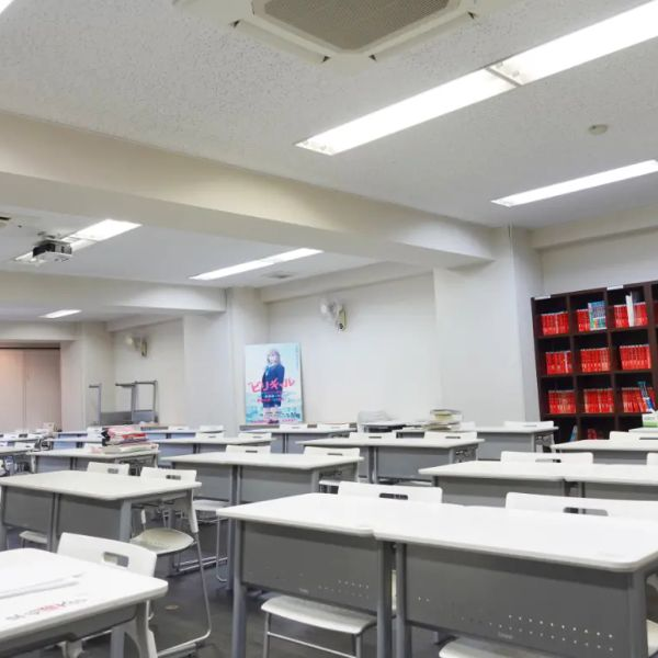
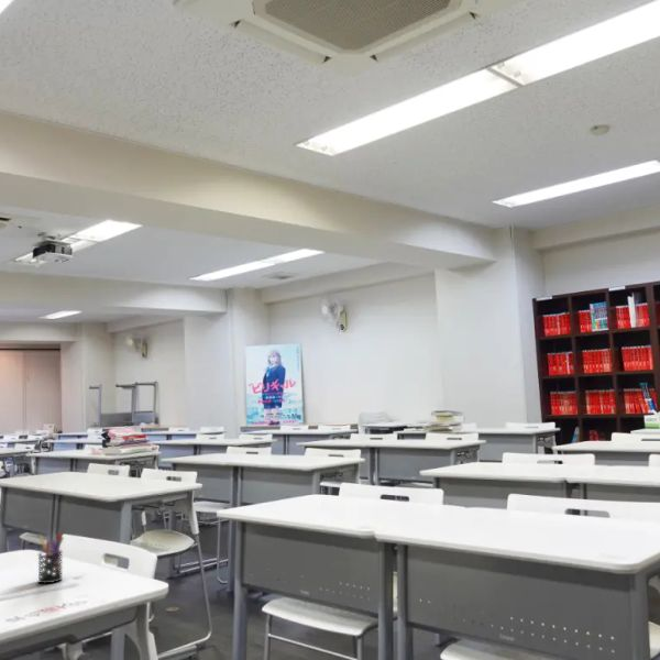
+ pen holder [37,531,65,584]
